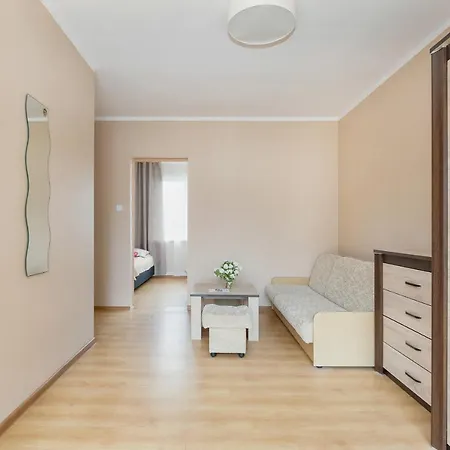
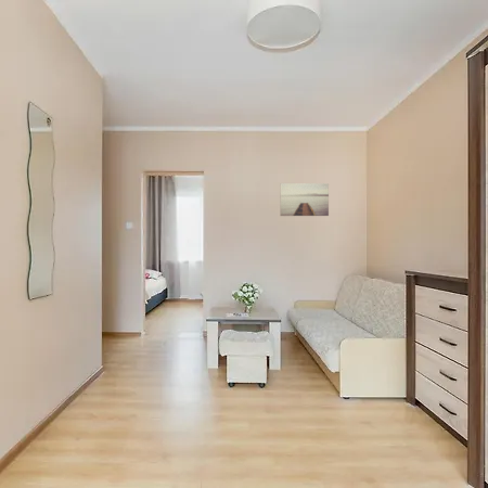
+ wall art [279,182,330,217]
